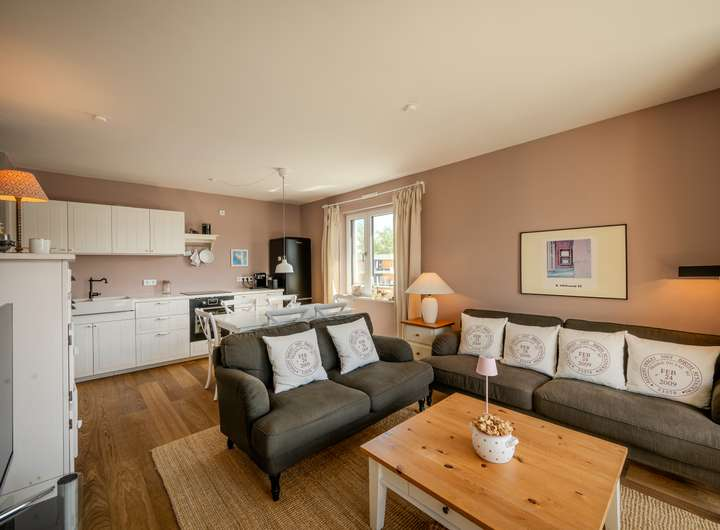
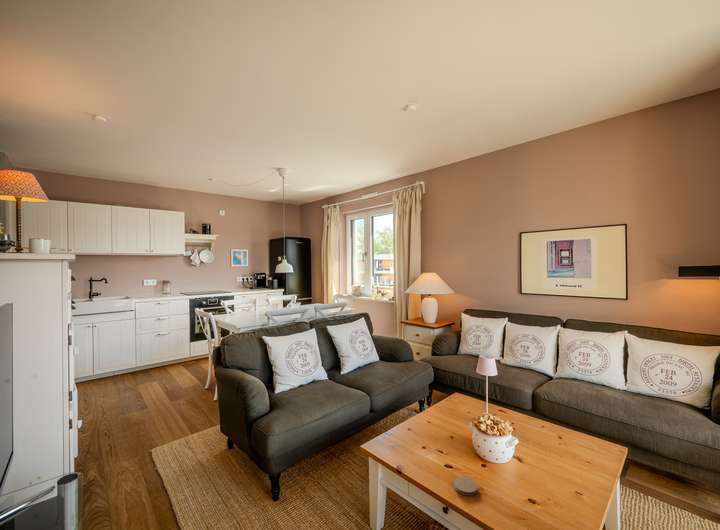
+ coaster [453,476,478,497]
